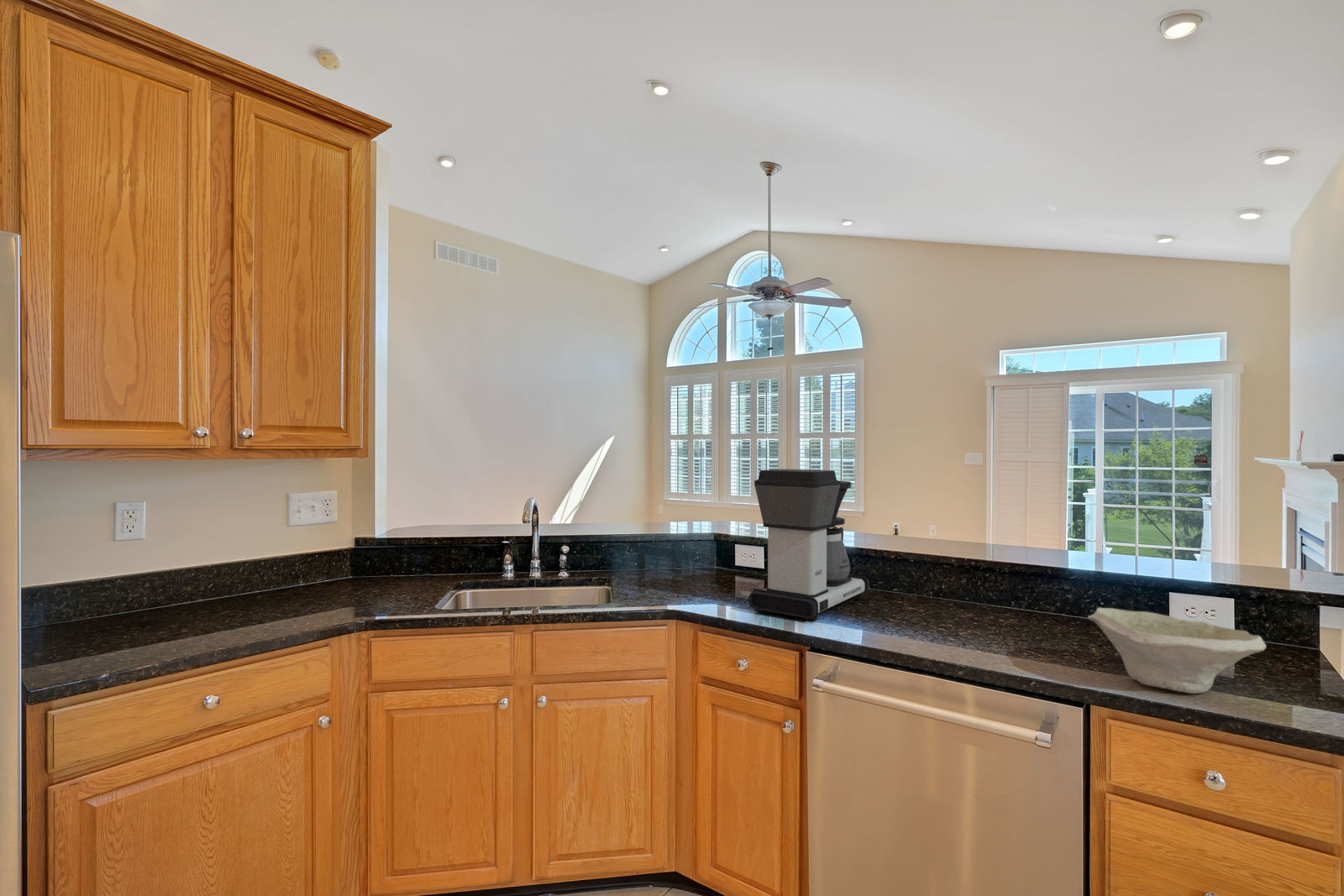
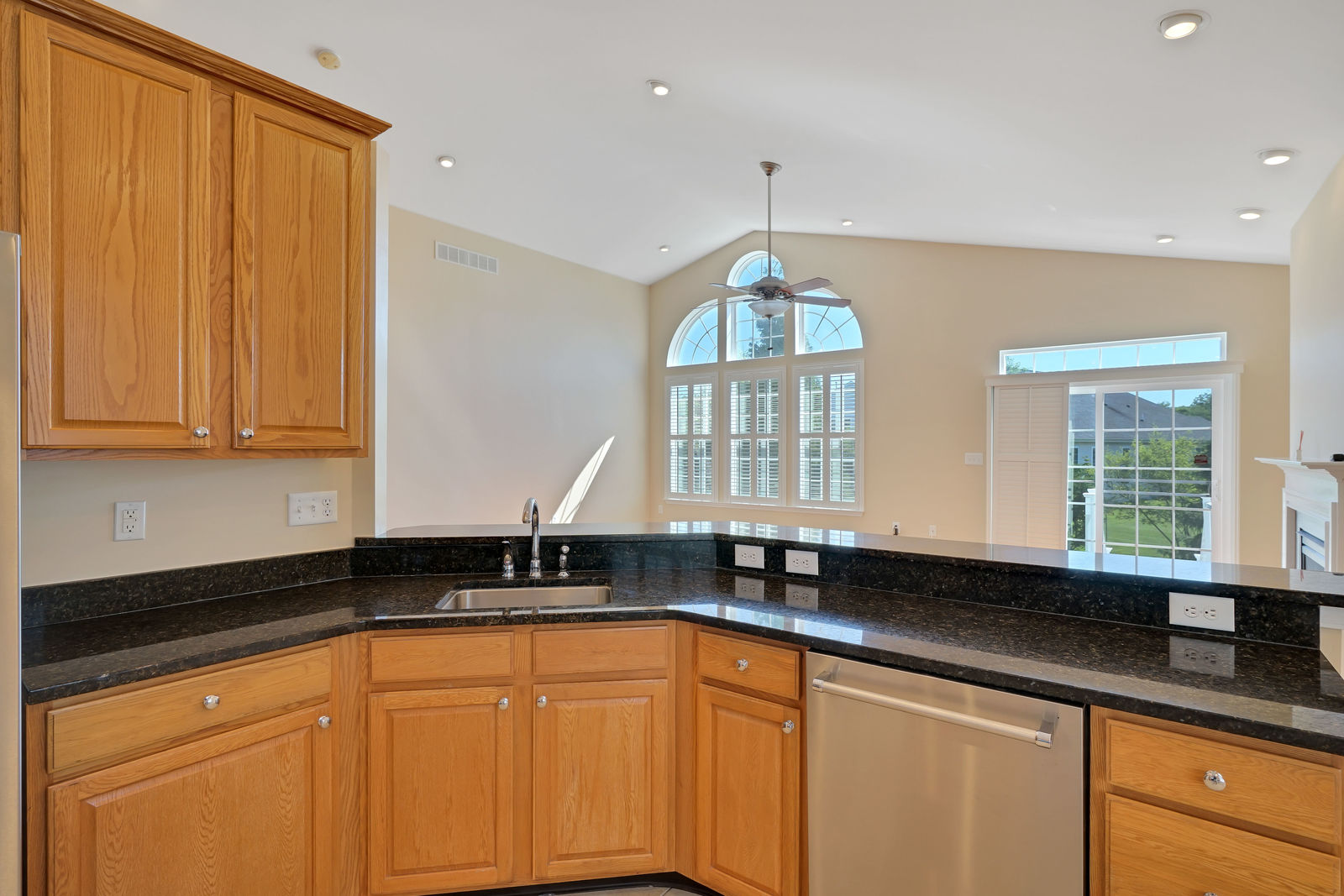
- bowl [1087,607,1267,694]
- coffee maker [748,469,870,622]
